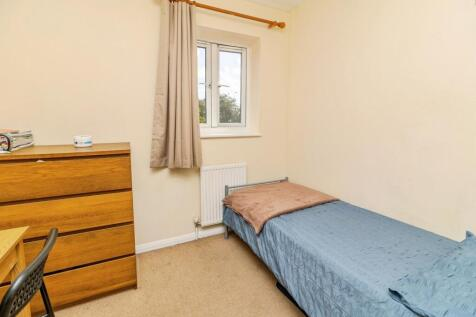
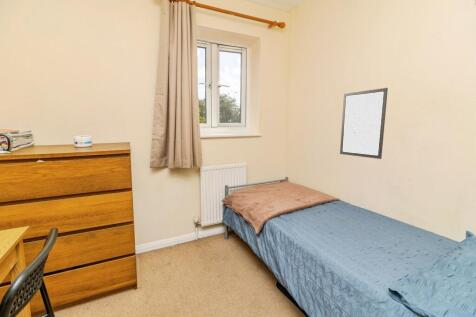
+ wall art [339,87,389,160]
